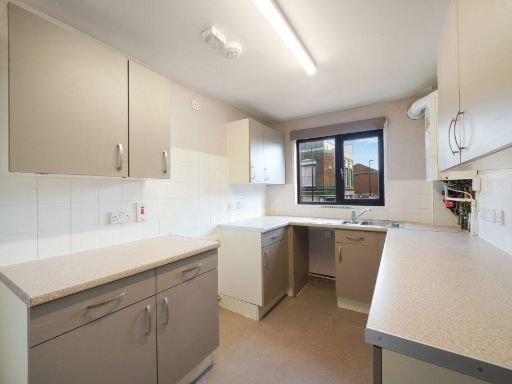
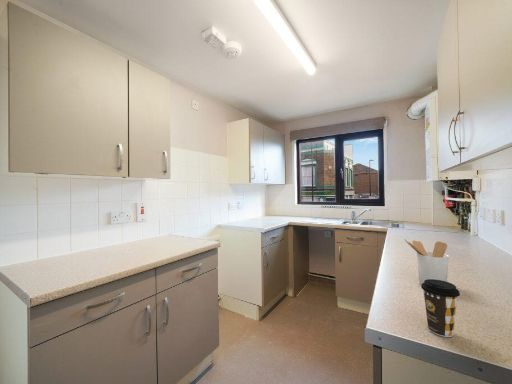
+ utensil holder [403,238,450,286]
+ coffee cup [420,279,461,338]
